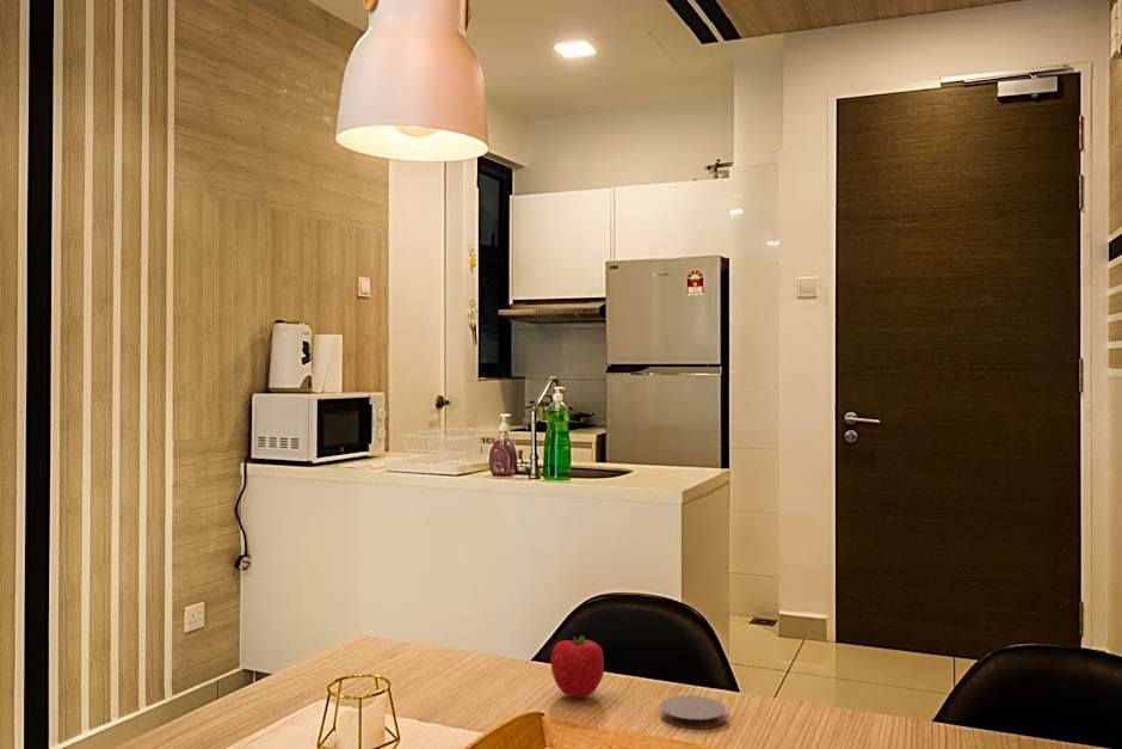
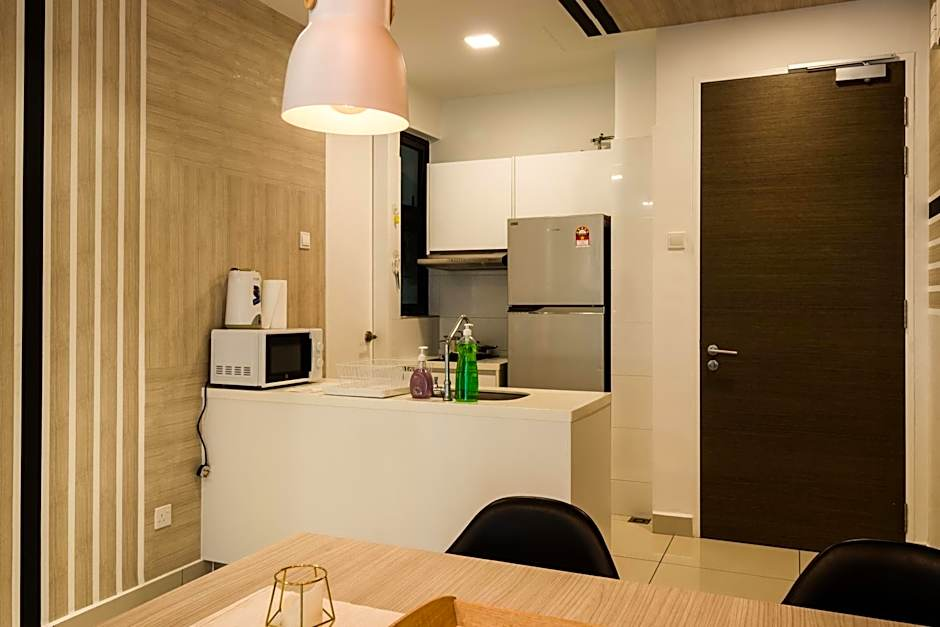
- coaster [659,694,727,730]
- fruit [549,634,605,699]
